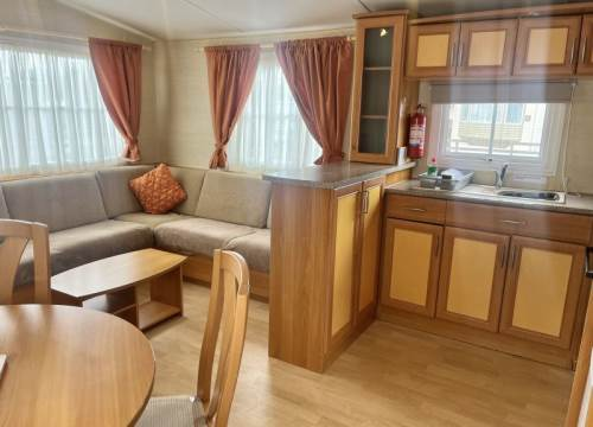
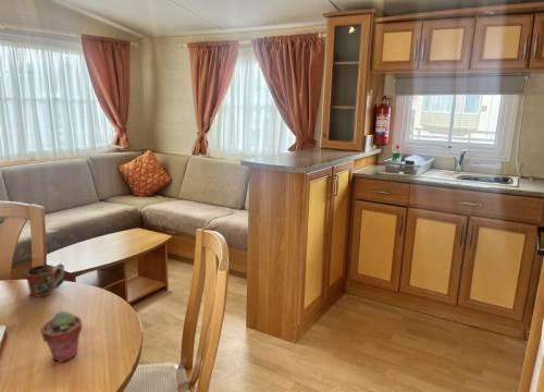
+ mug [23,262,65,297]
+ potted succulent [39,310,84,364]
